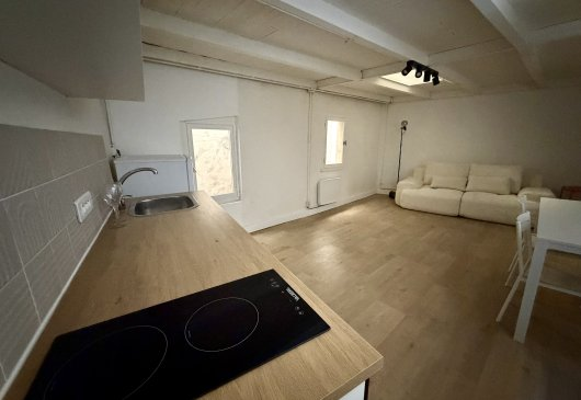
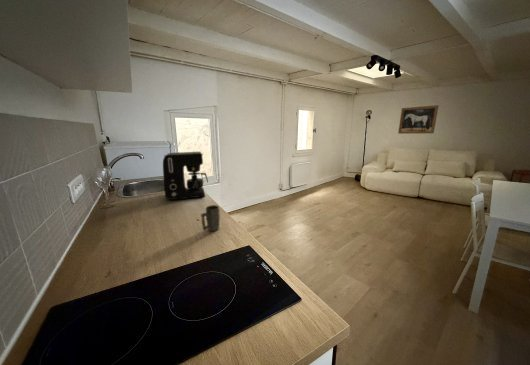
+ mug [200,204,221,232]
+ wall art [397,104,440,135]
+ coffee maker [162,151,209,201]
